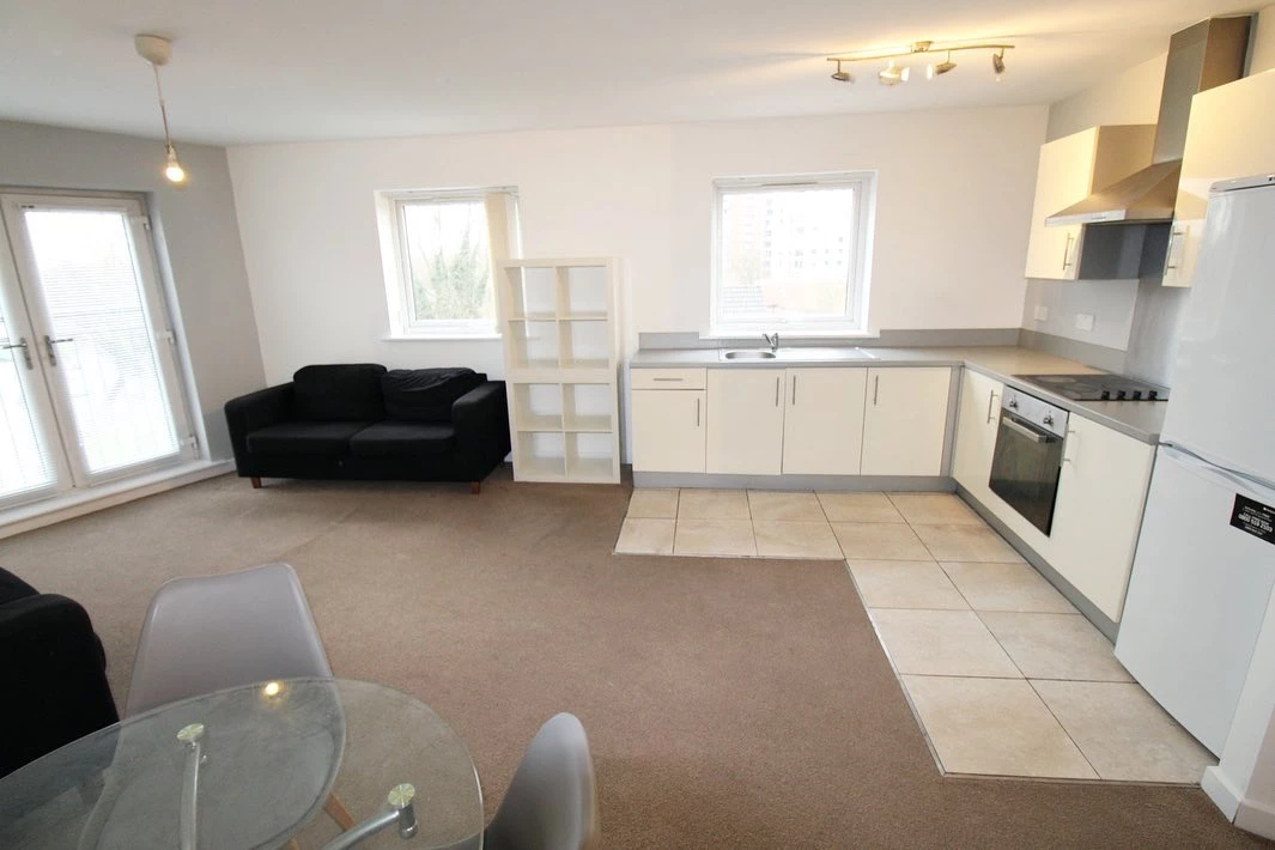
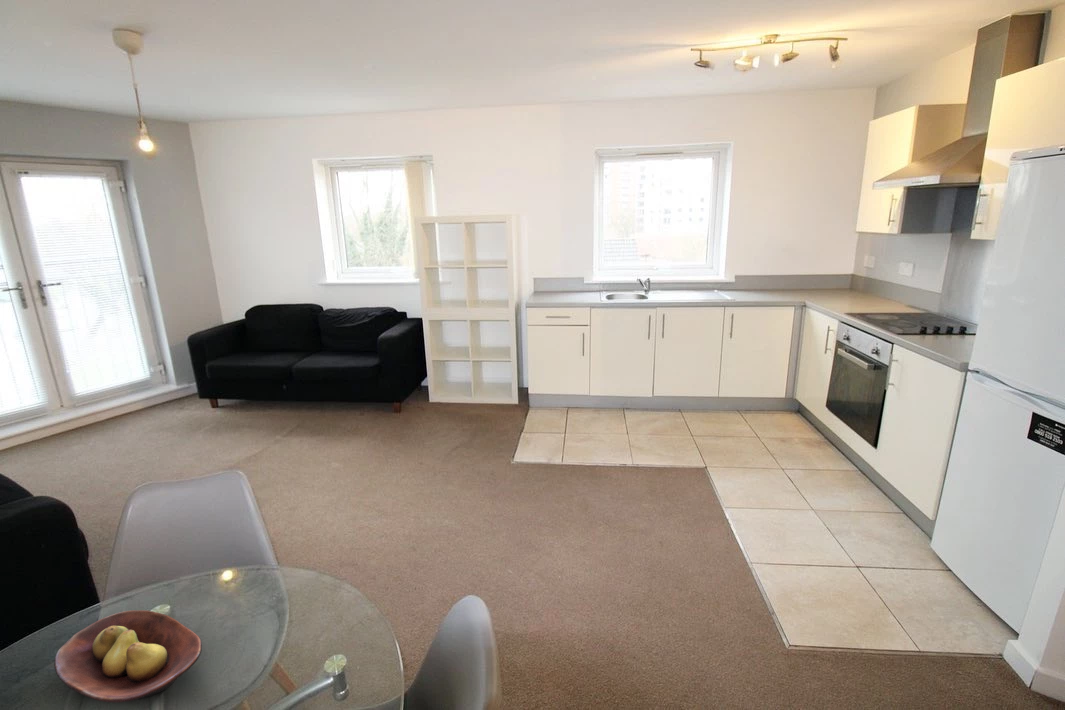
+ fruit bowl [53,609,203,704]
